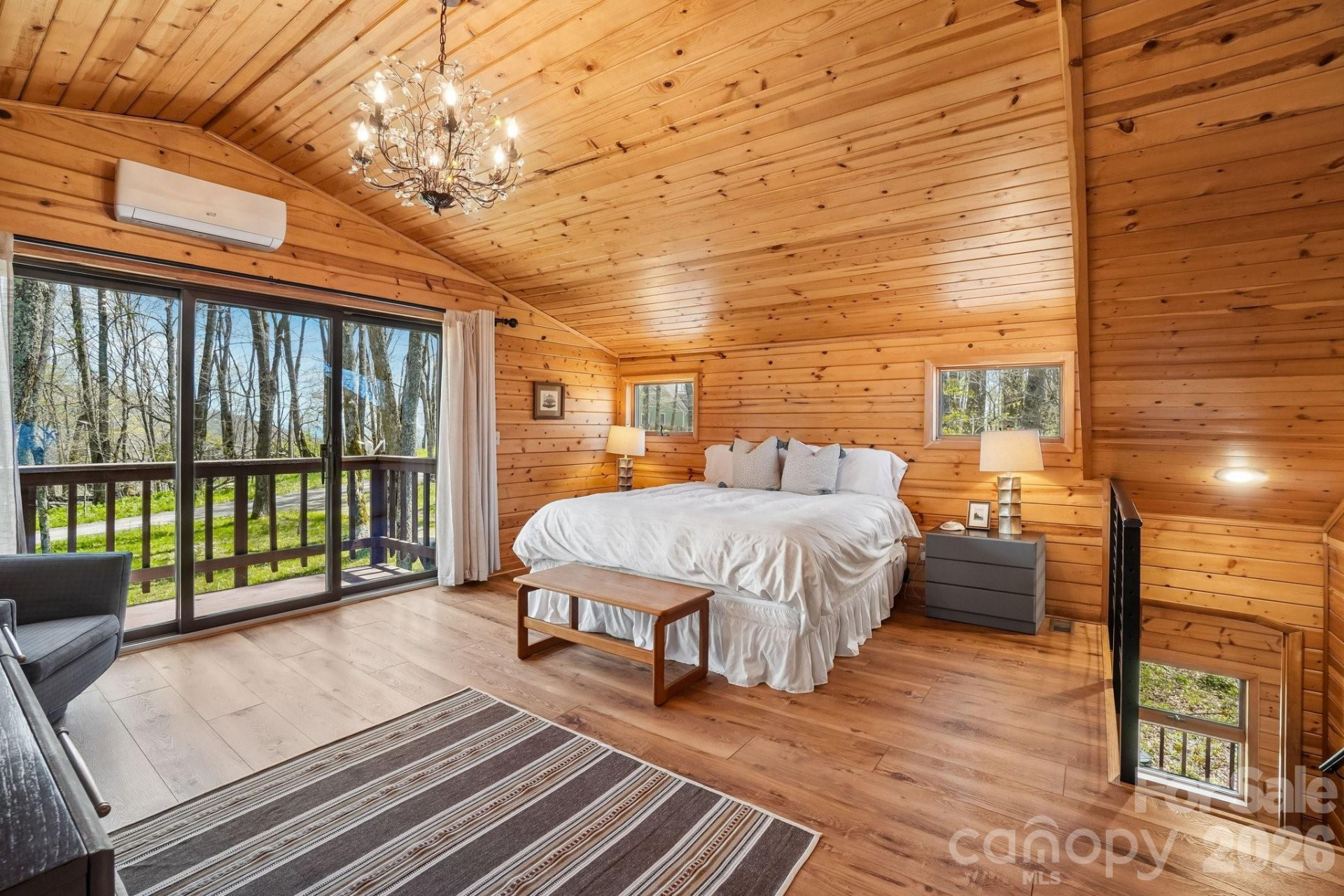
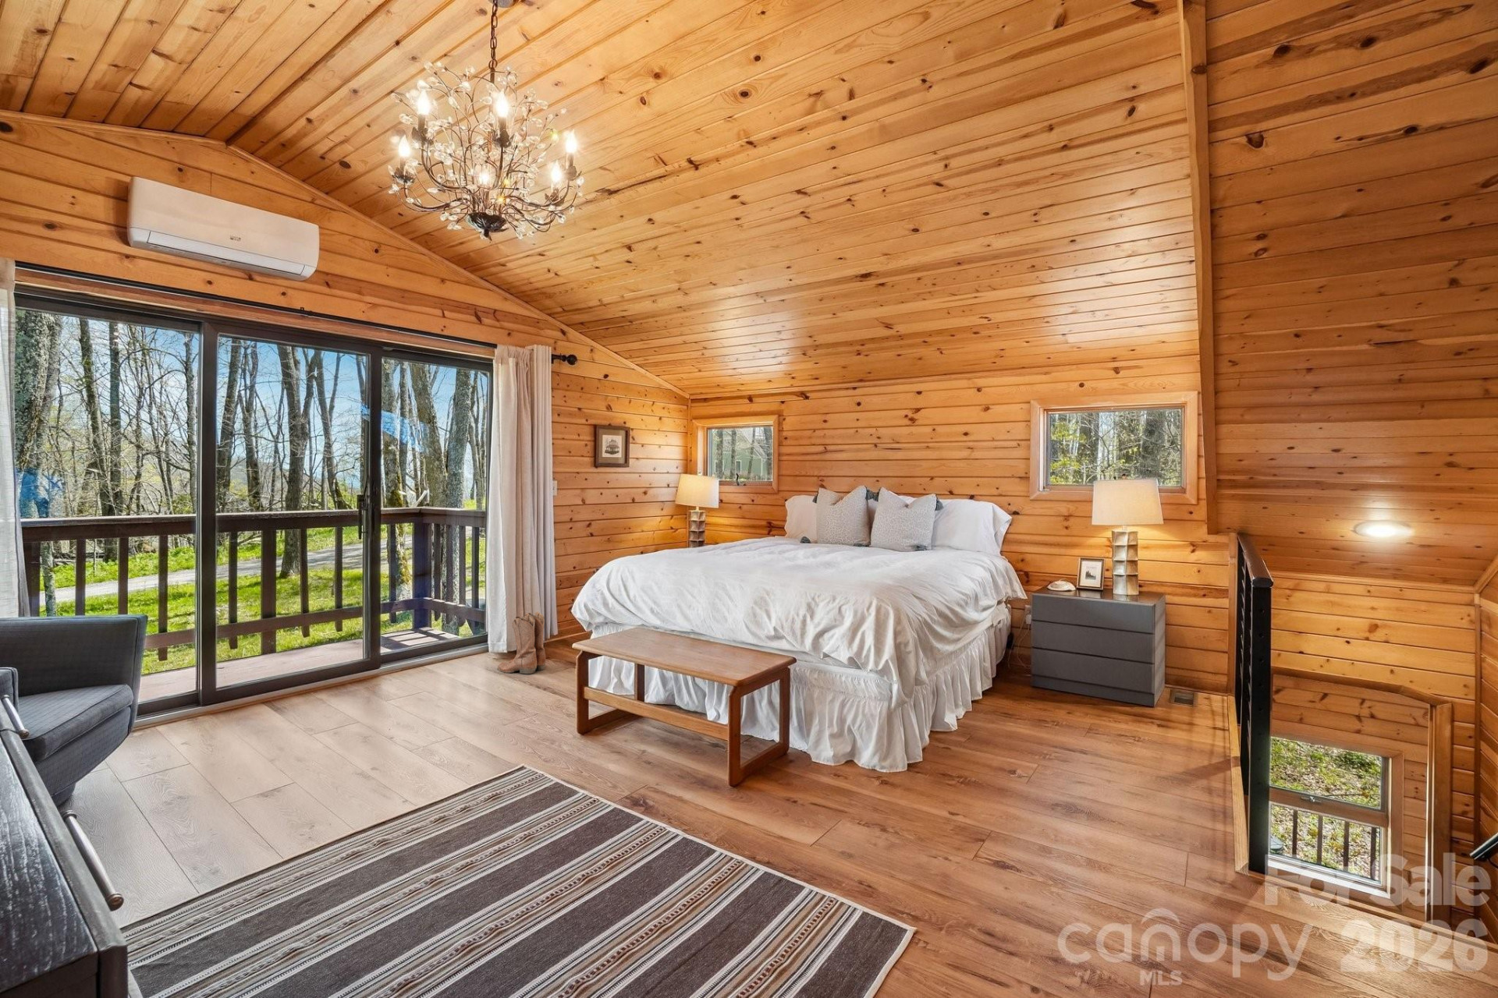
+ boots [497,611,547,674]
